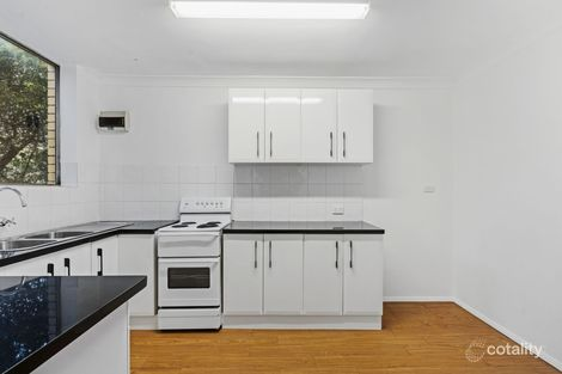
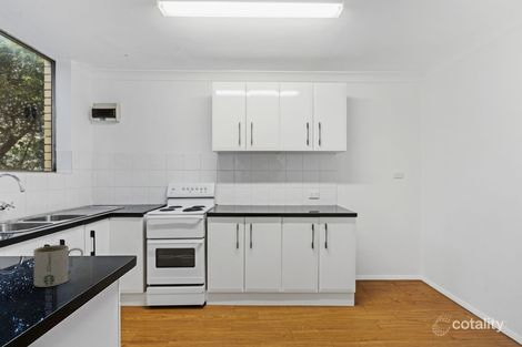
+ mug [32,244,84,288]
